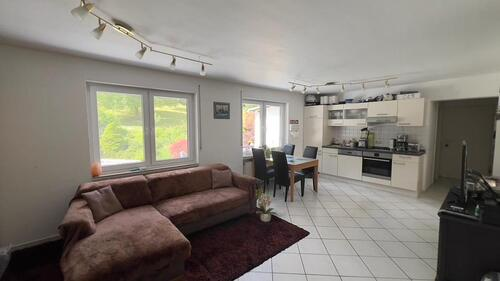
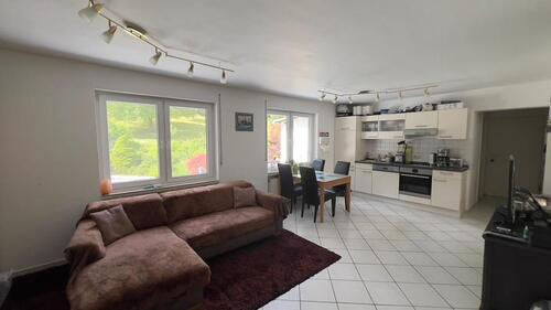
- potted plant [253,188,278,223]
